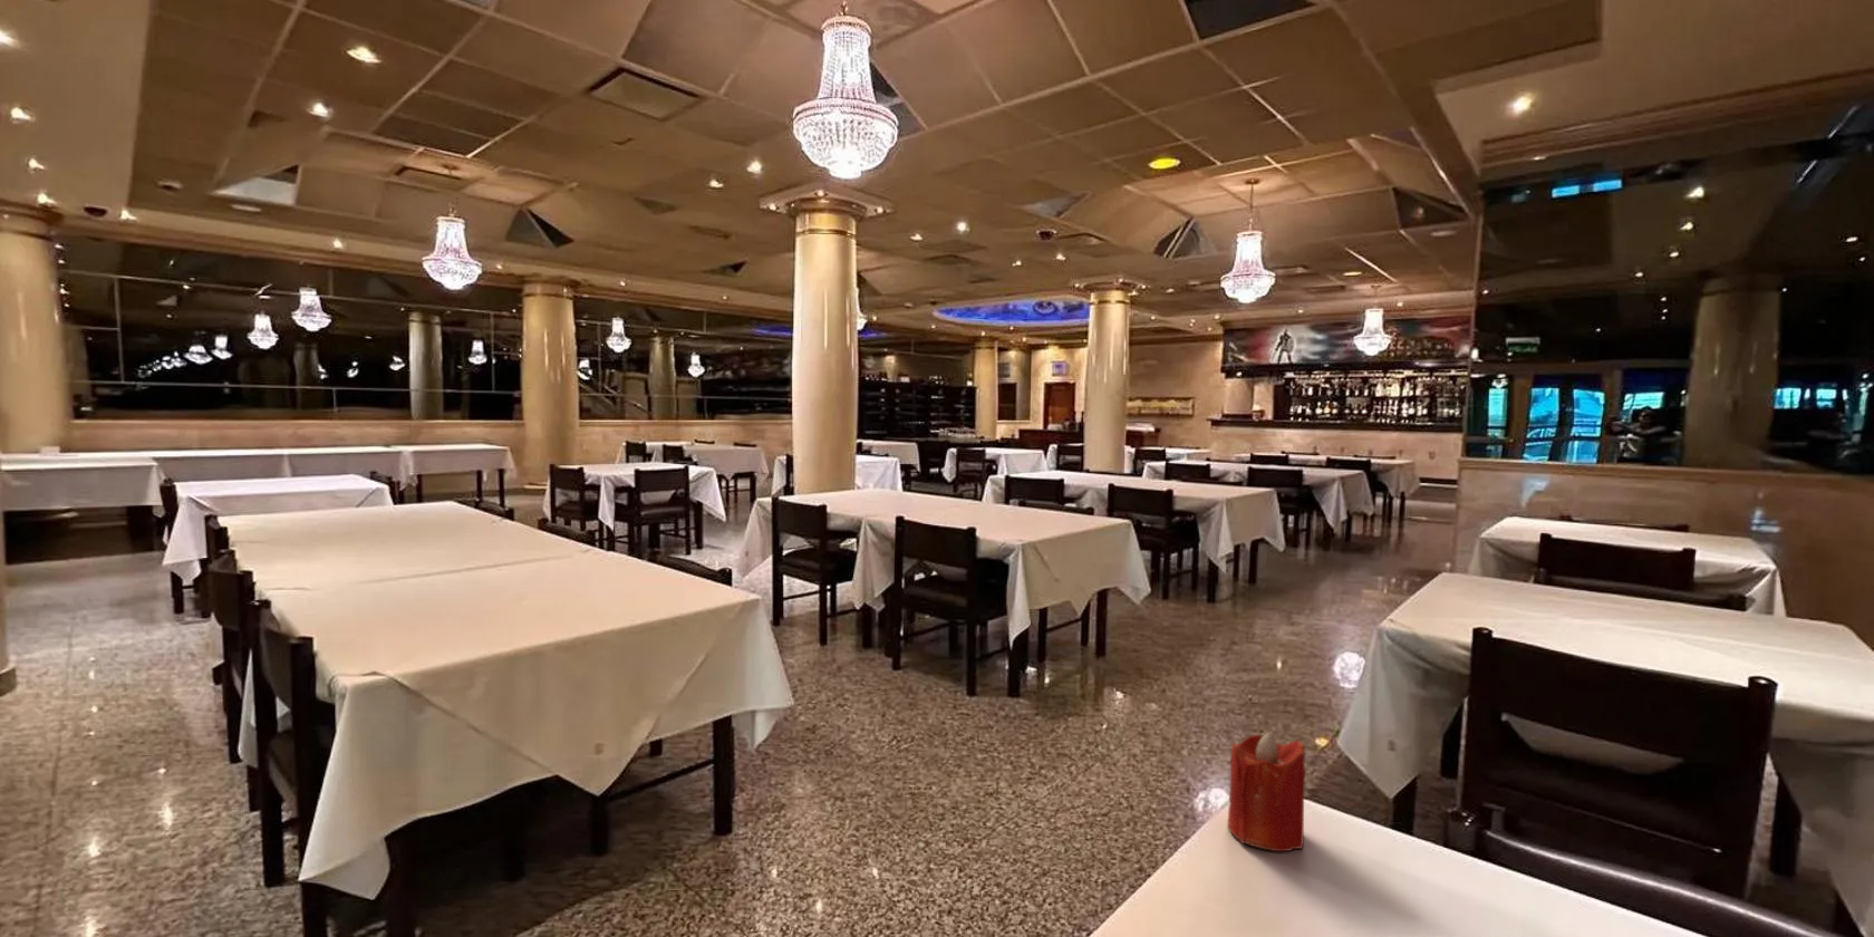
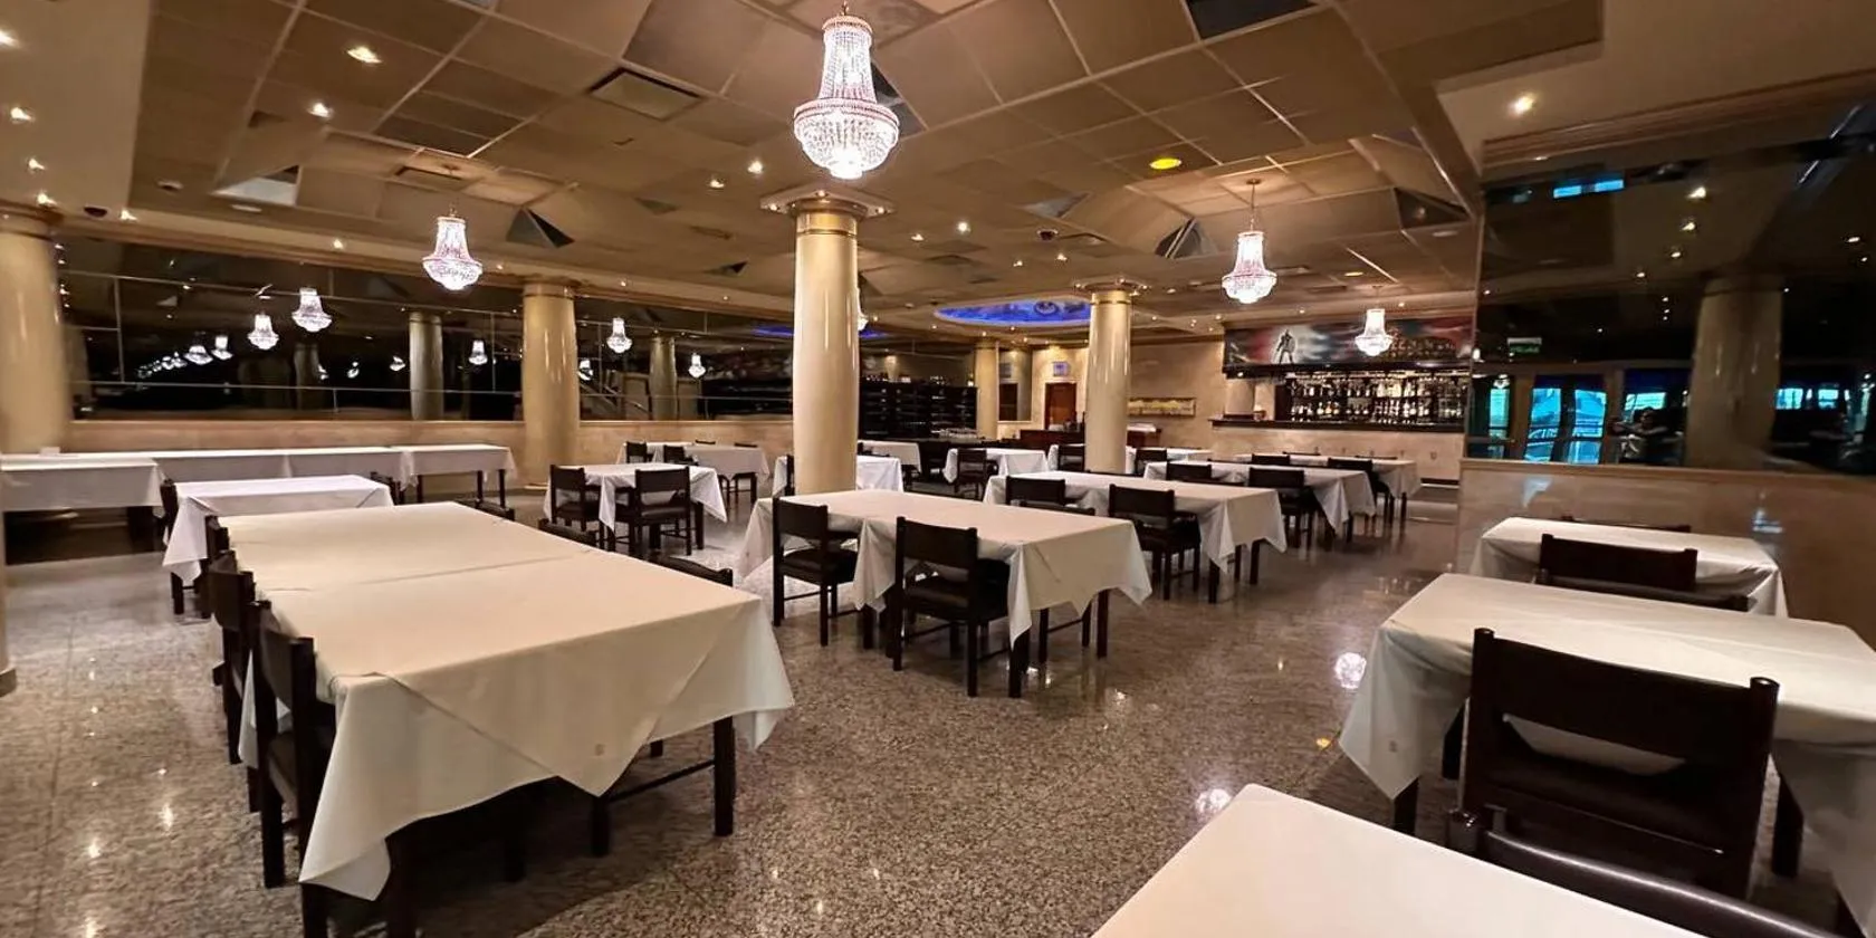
- candle [1227,730,1306,852]
